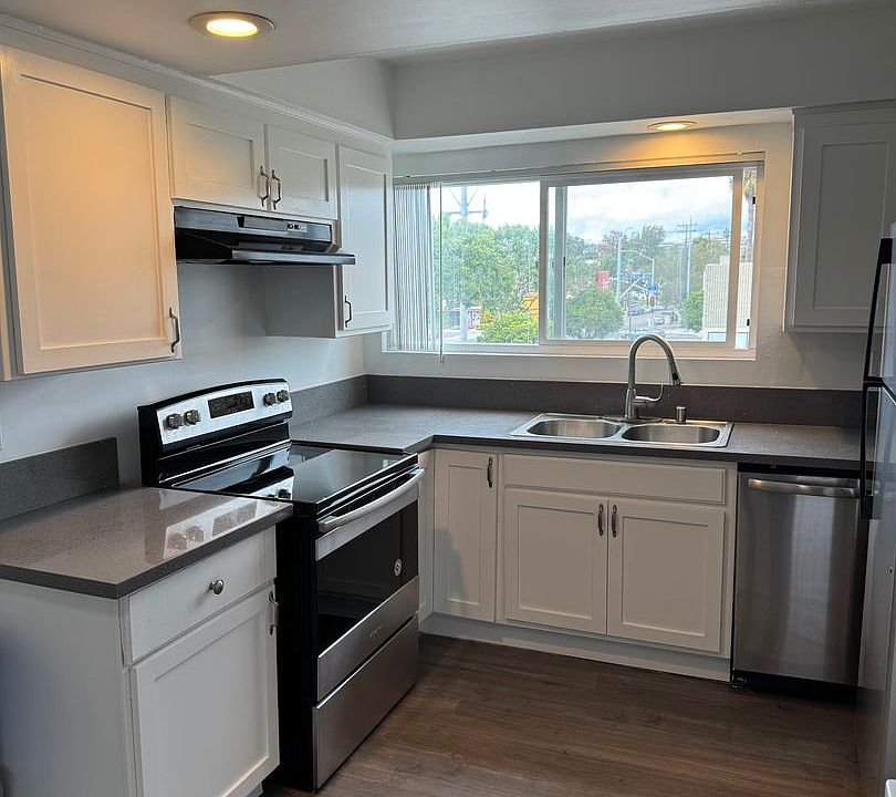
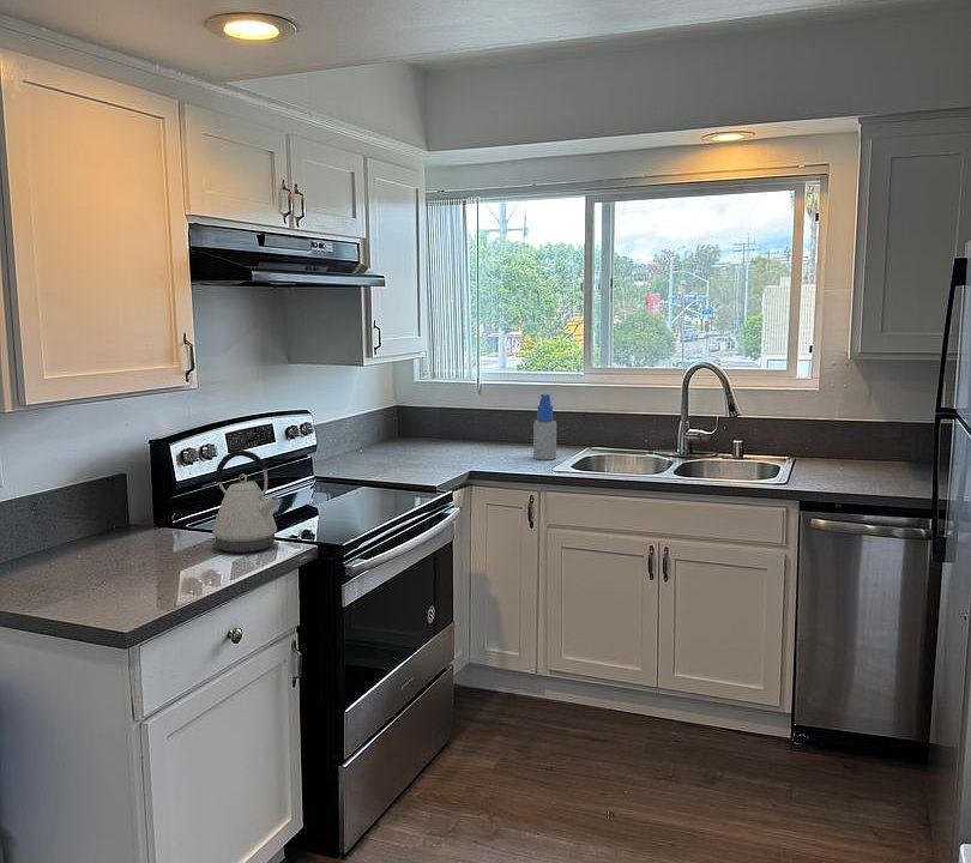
+ kettle [212,449,281,554]
+ spray bottle [532,393,557,460]
